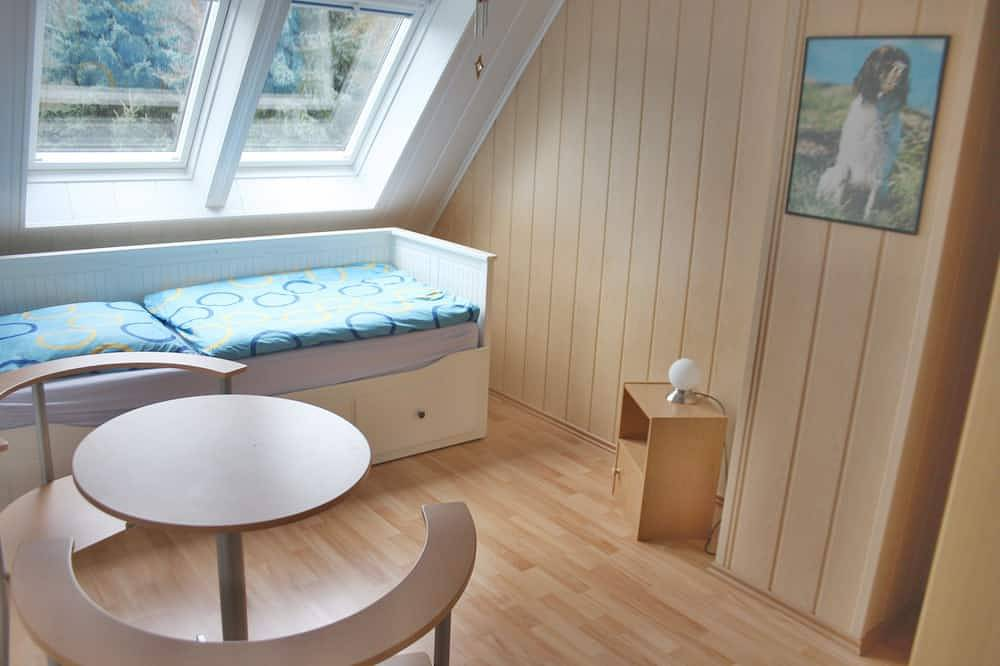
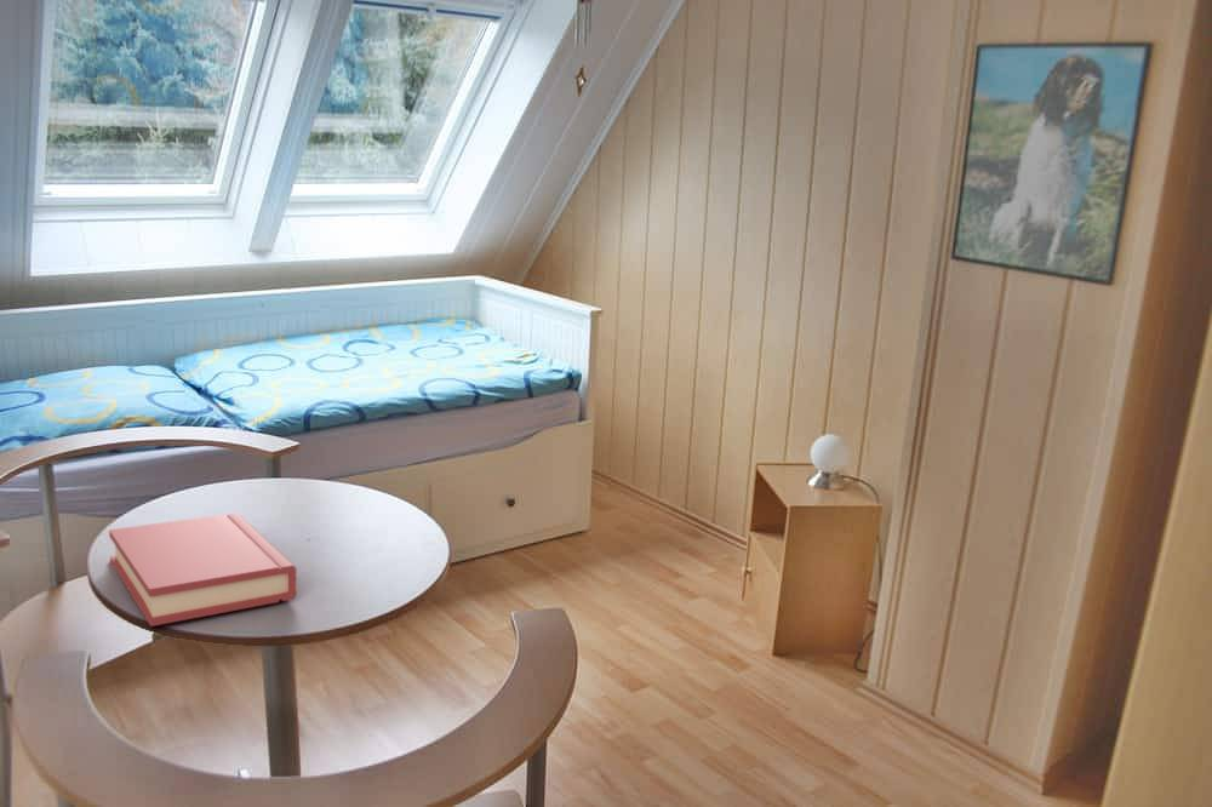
+ hardback book [108,513,297,628]
